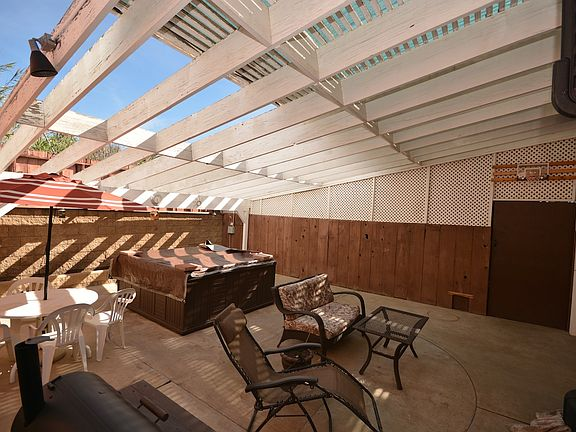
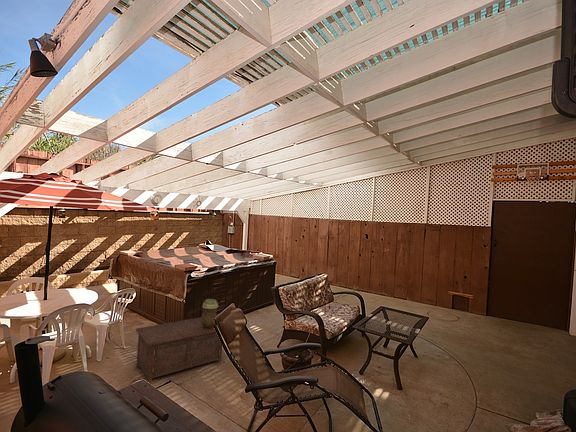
+ cabinet [135,317,223,384]
+ decorative urn [201,298,219,329]
